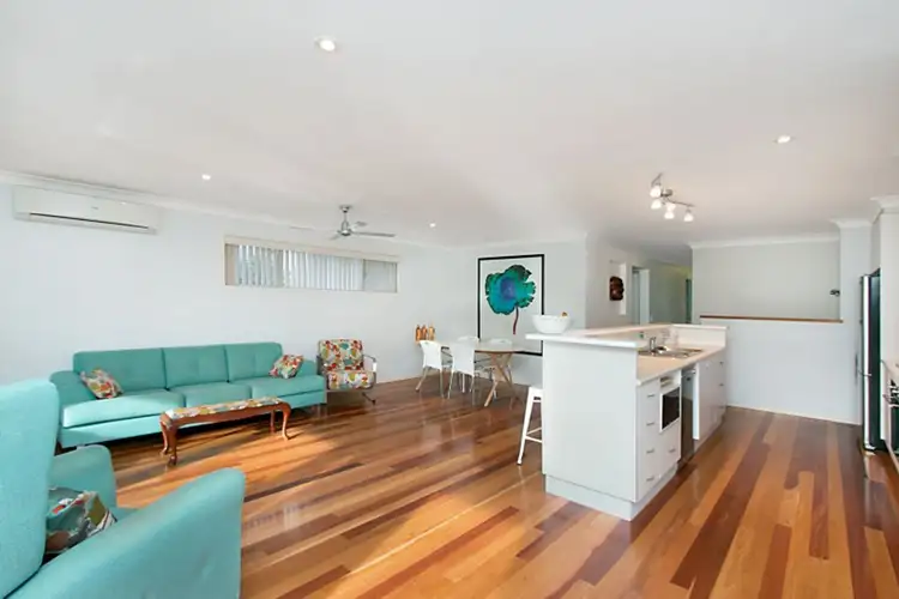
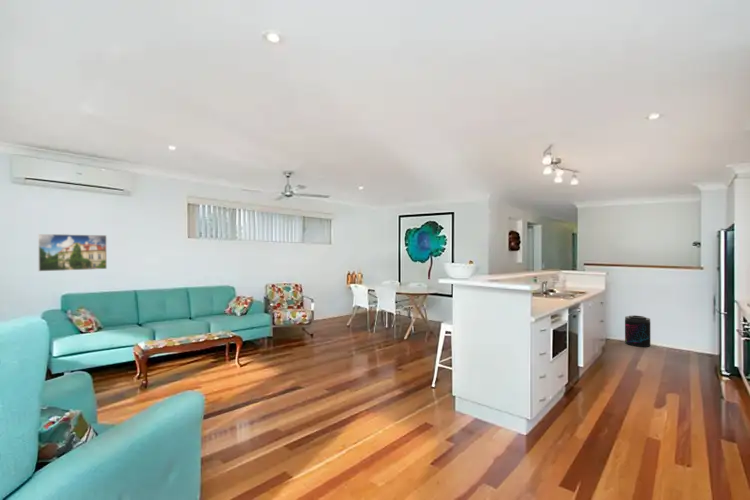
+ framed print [37,233,108,272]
+ supplement container [624,314,651,348]
